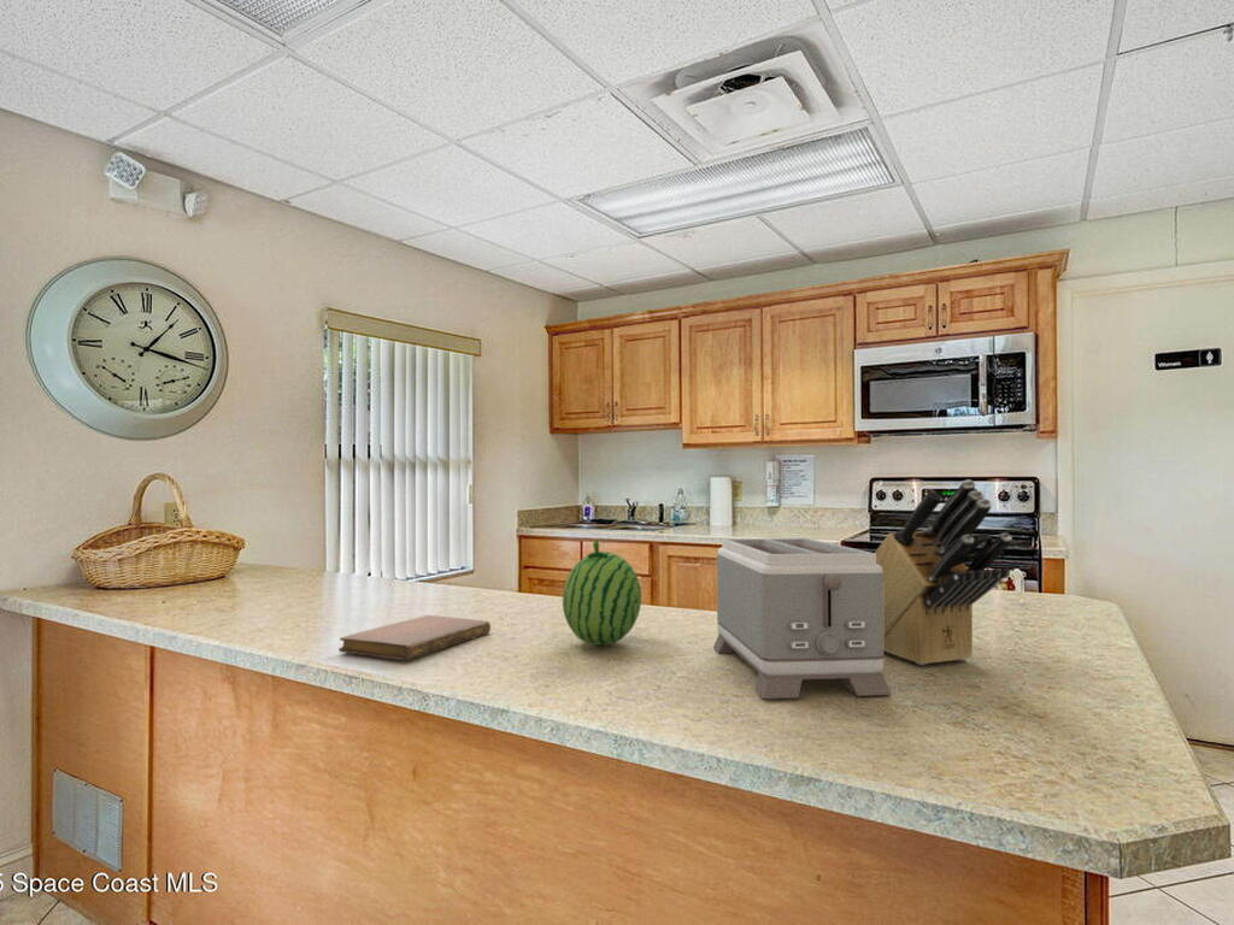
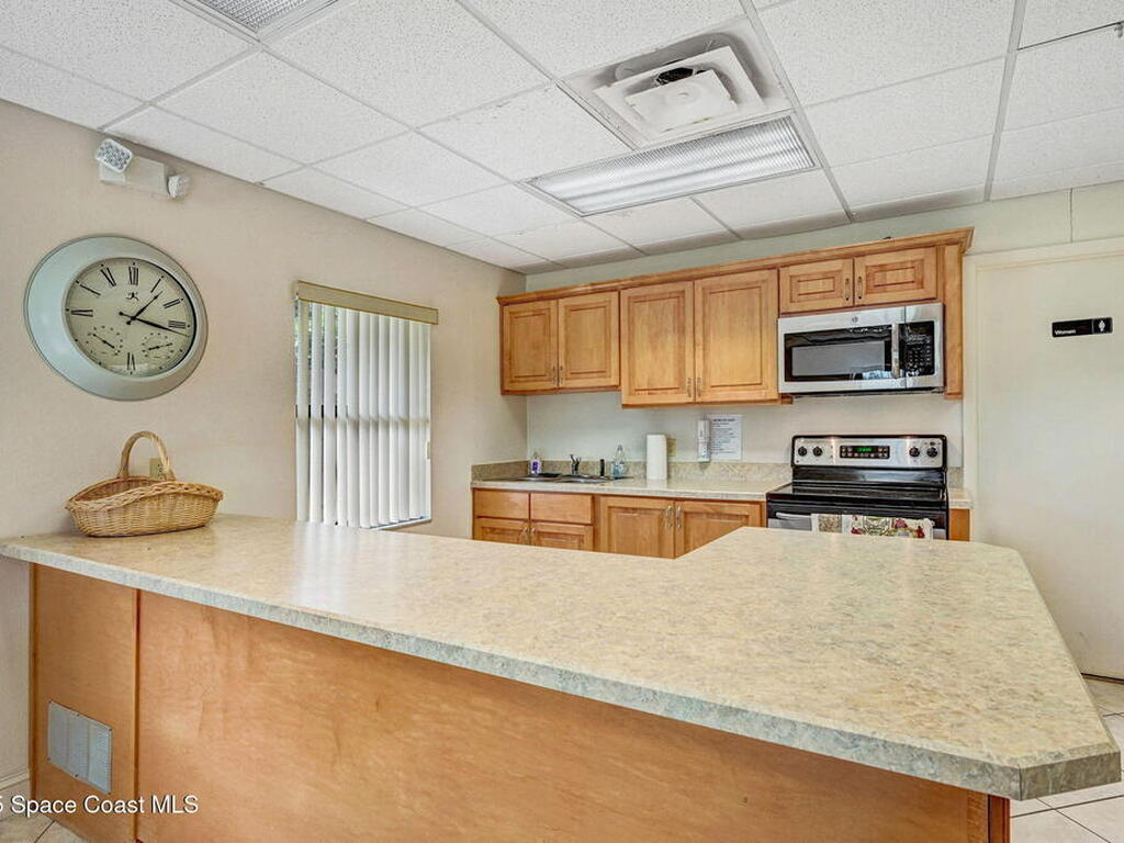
- fruit [562,538,642,647]
- toaster [712,537,893,700]
- knife block [874,478,1013,666]
- notebook [337,614,492,661]
